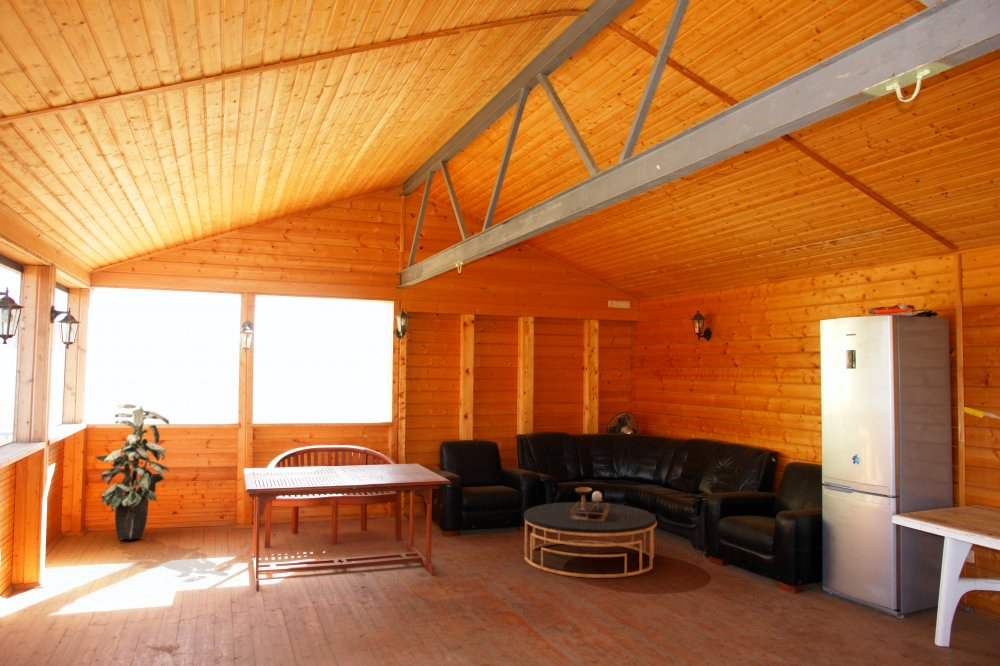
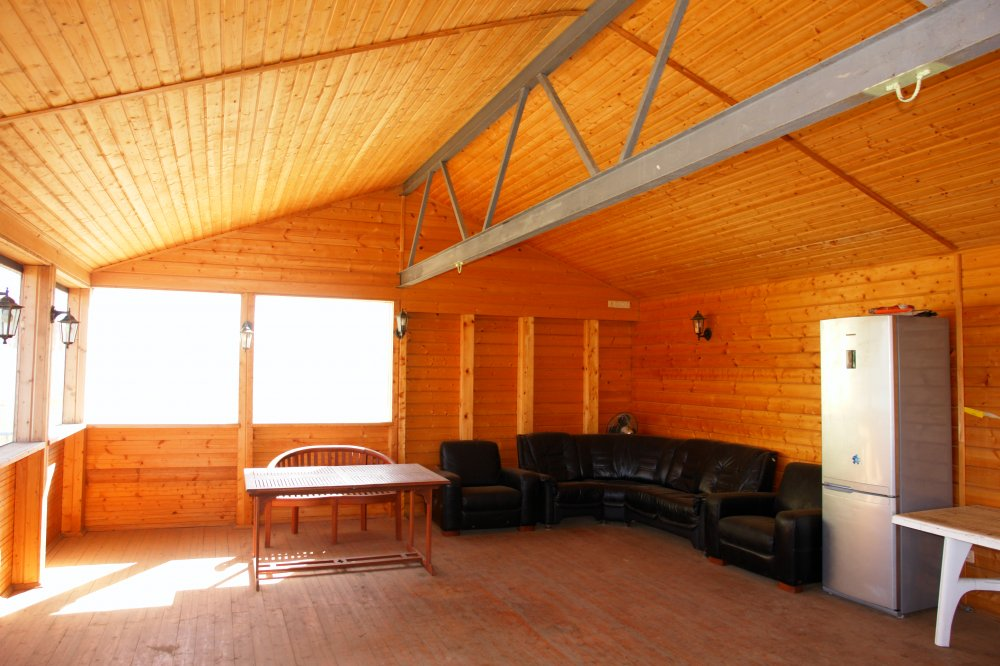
- coffee table [523,486,658,579]
- indoor plant [93,403,170,540]
